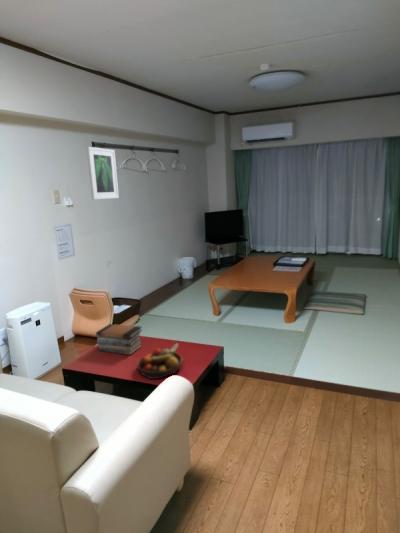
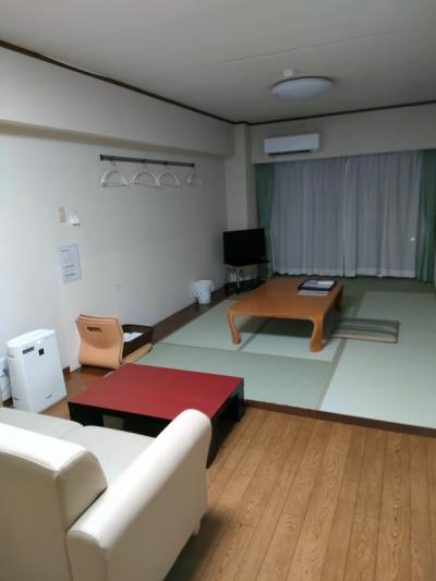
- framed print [86,146,120,201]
- fruit bowl [136,342,183,380]
- book stack [95,323,143,356]
